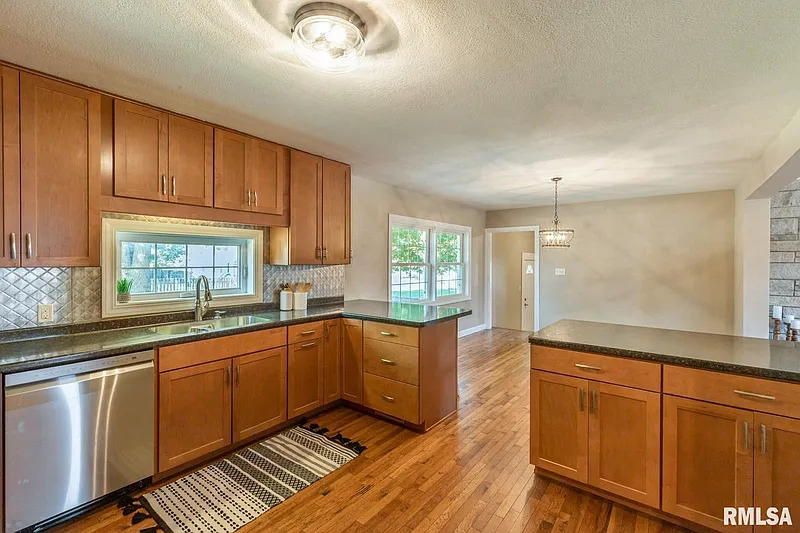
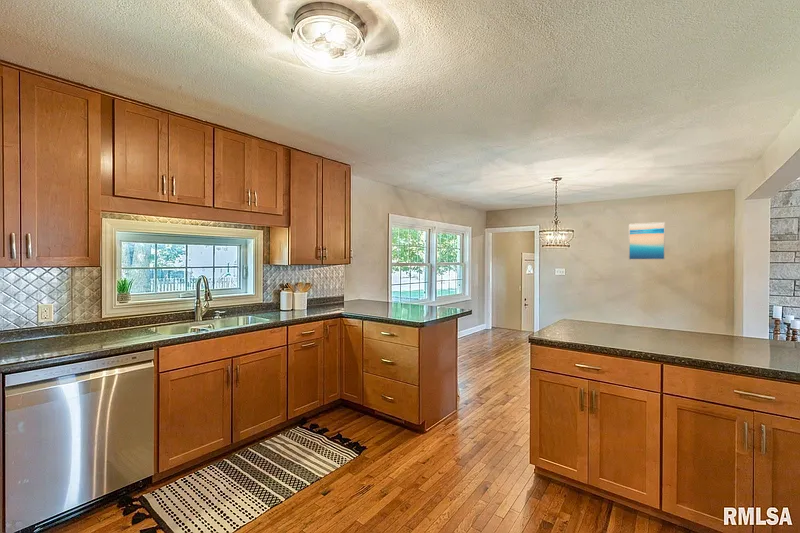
+ wall art [628,221,666,261]
